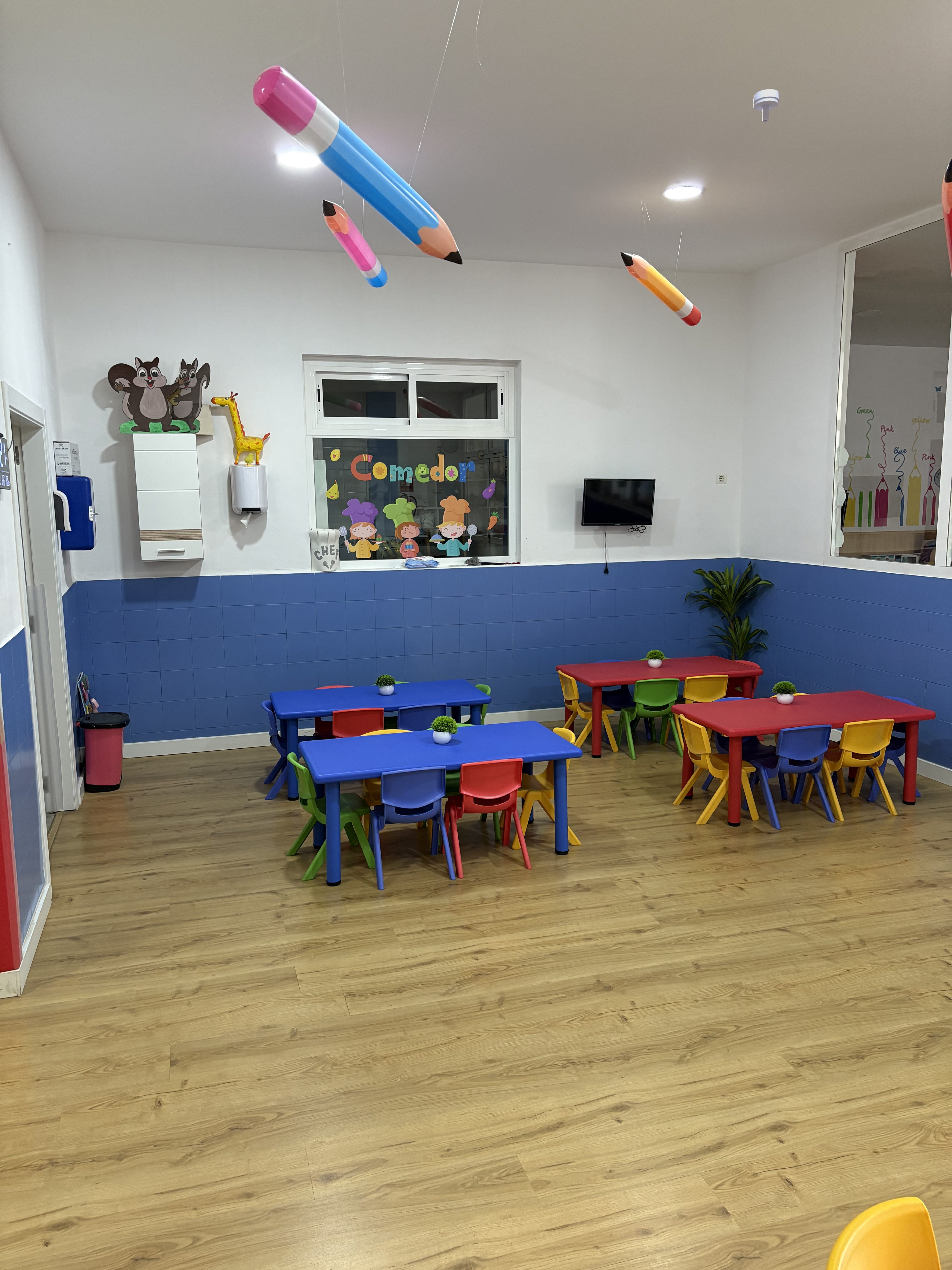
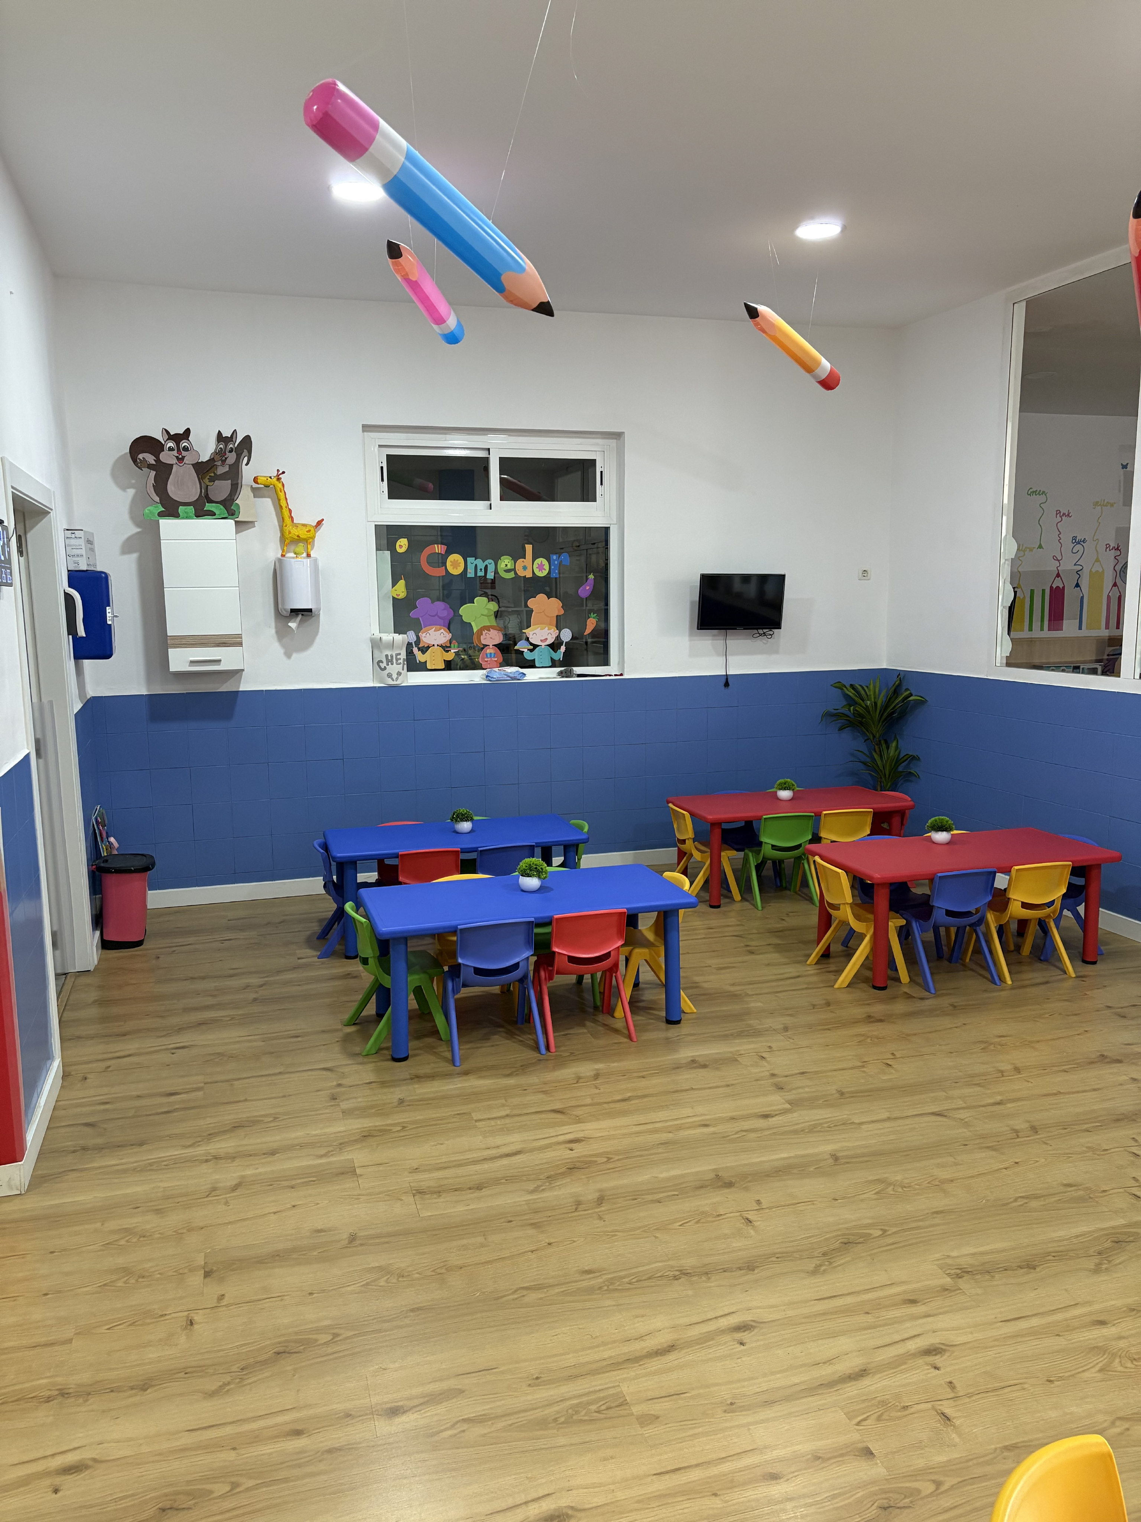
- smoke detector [752,89,779,122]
